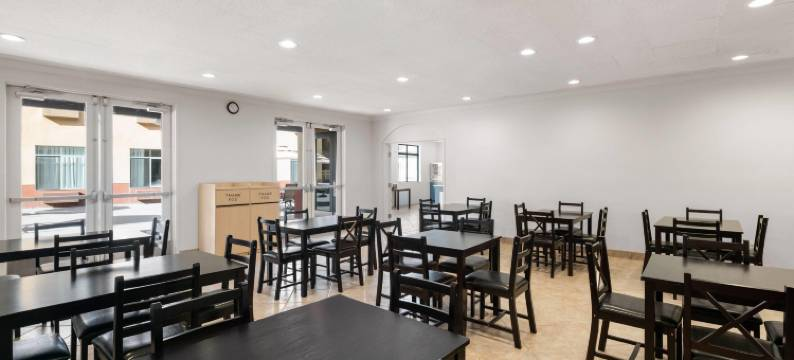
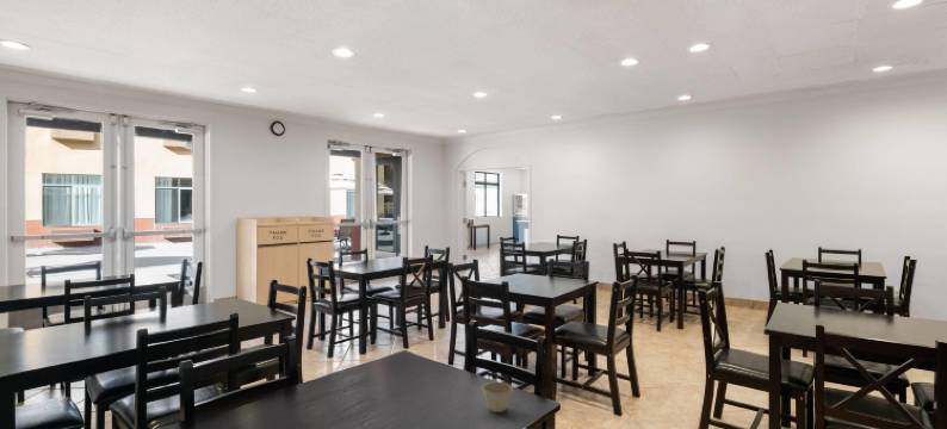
+ flower pot [482,381,514,414]
